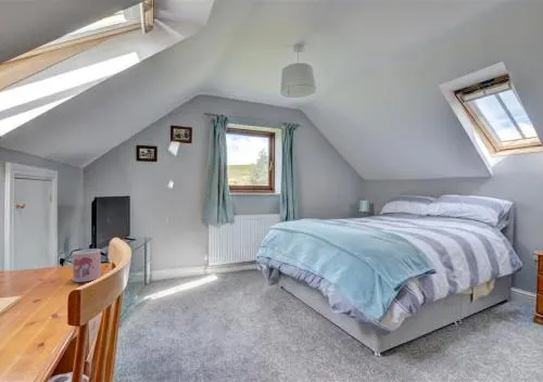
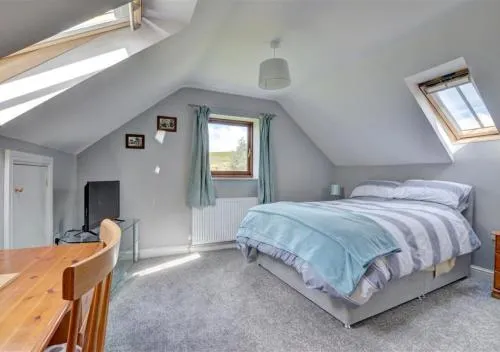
- mug [72,247,102,283]
